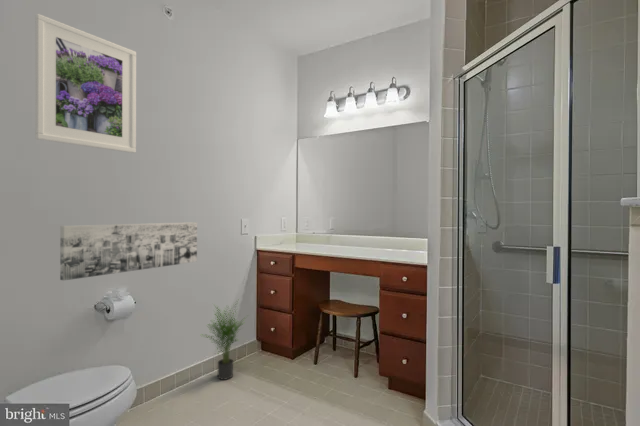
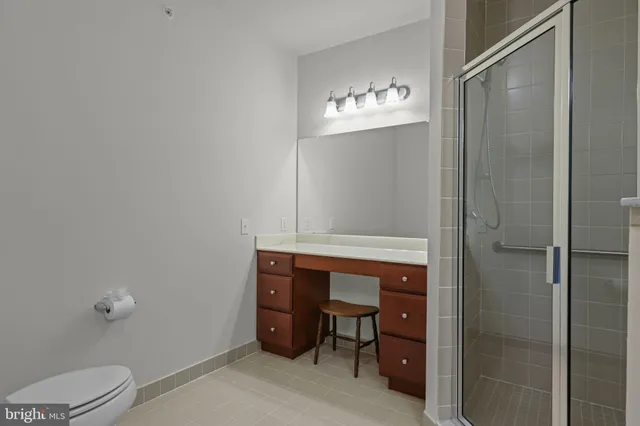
- potted plant [201,299,251,381]
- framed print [34,13,137,154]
- wall art [59,221,198,282]
